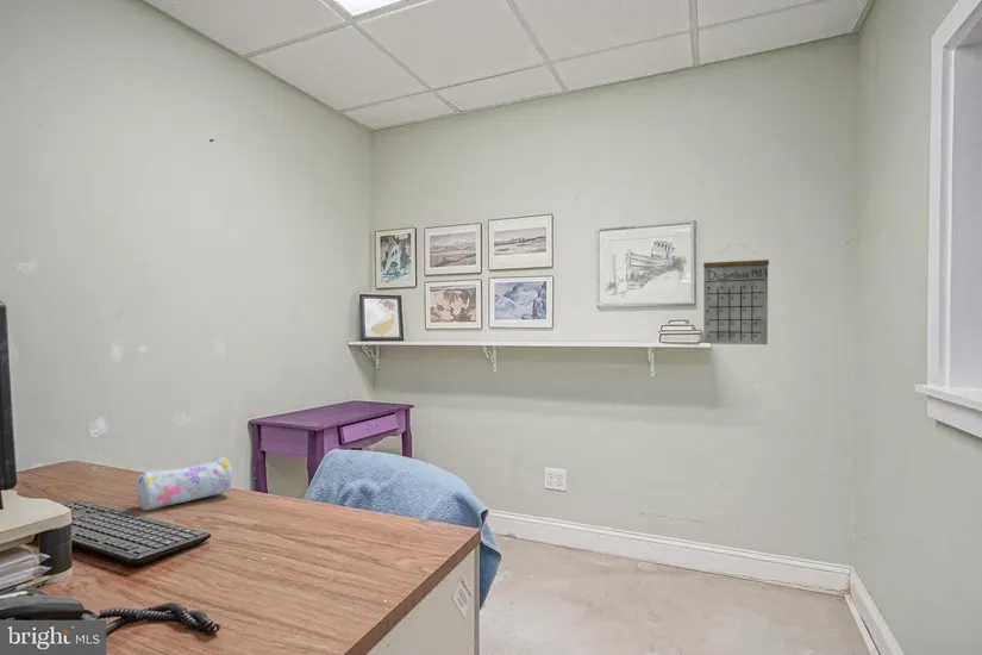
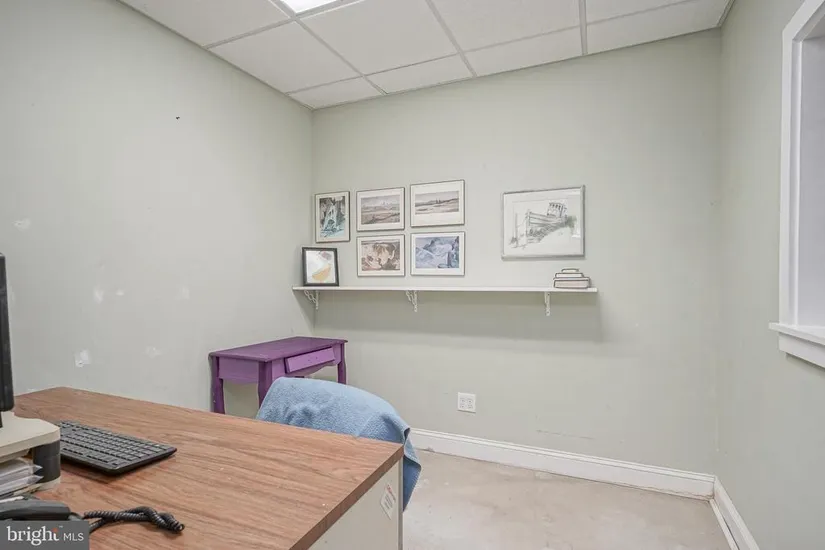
- pencil case [135,456,233,512]
- calendar [702,243,770,345]
